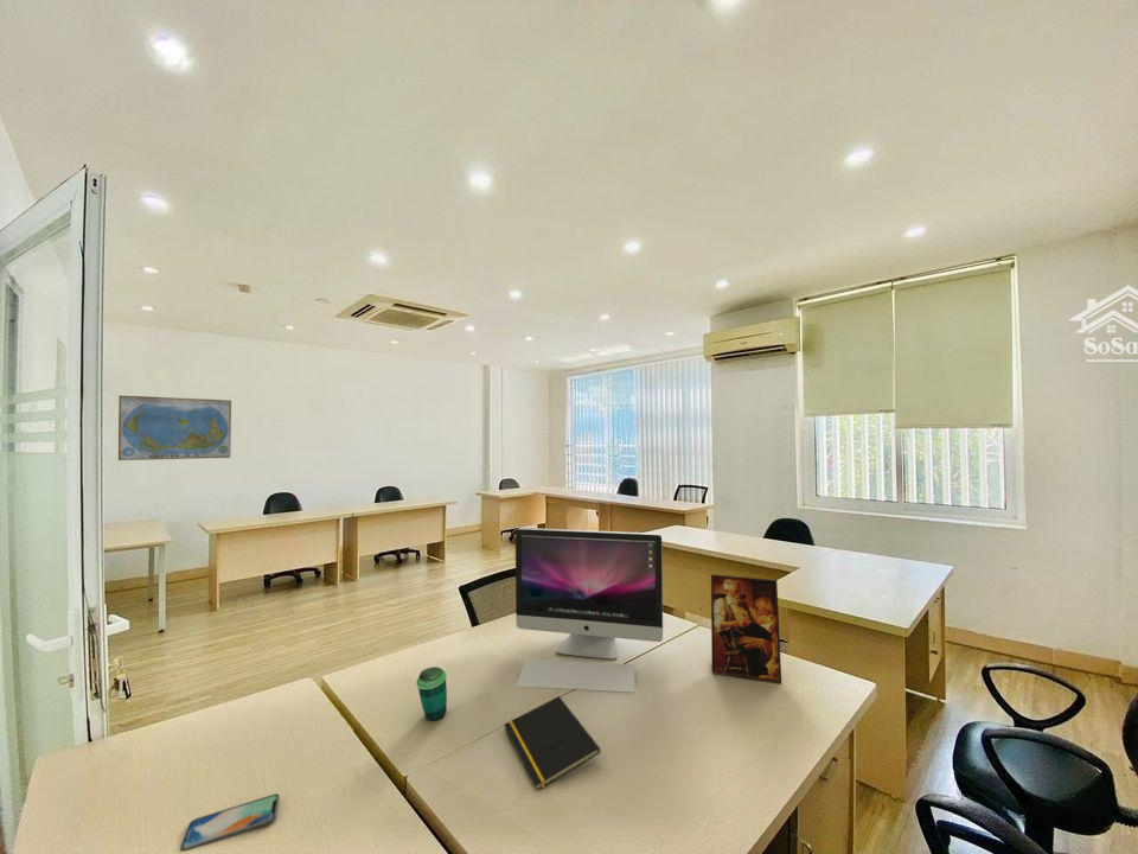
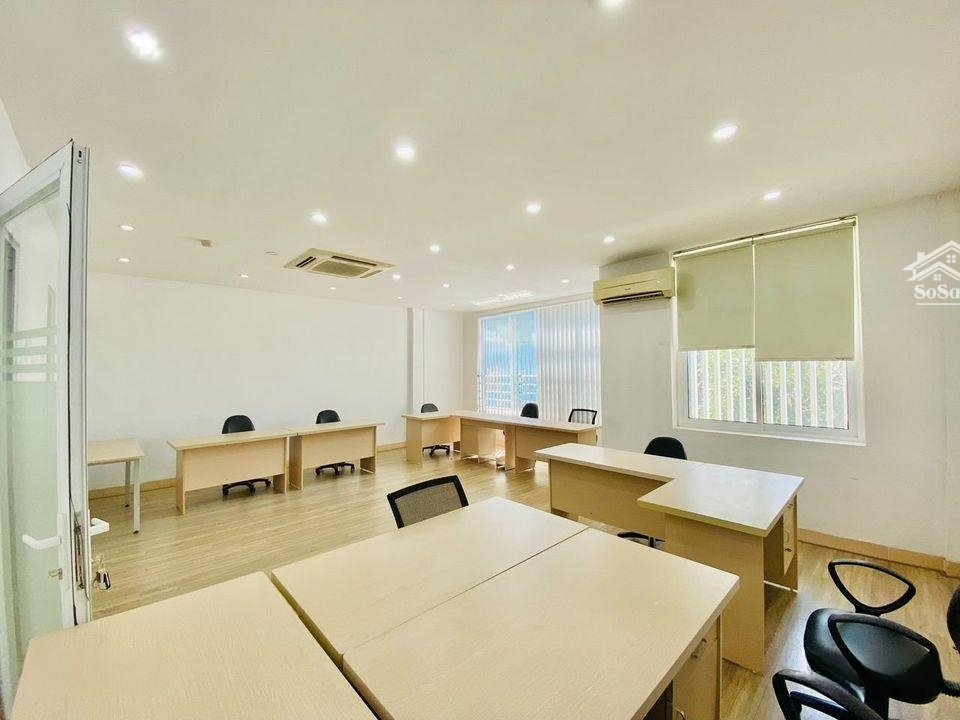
- world map [117,394,232,461]
- all-in-one computer [514,527,664,693]
- notepad [503,695,602,791]
- cup [415,665,448,721]
- smartphone [179,792,281,853]
- picture frame [710,574,782,684]
